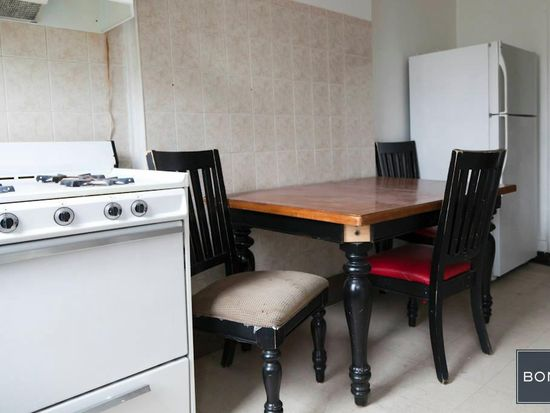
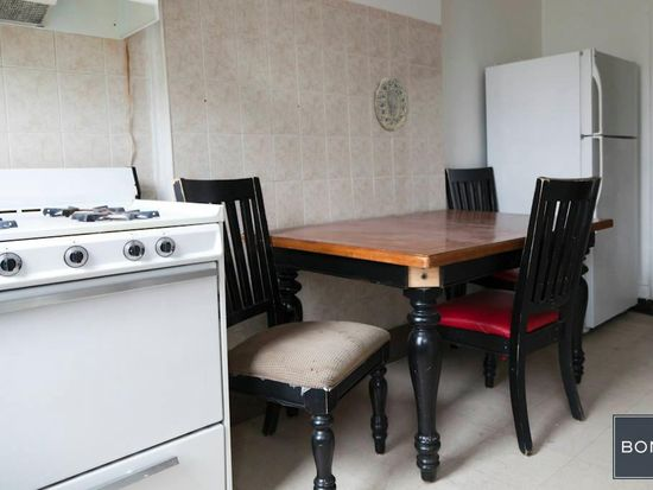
+ decorative plate [373,76,411,133]
